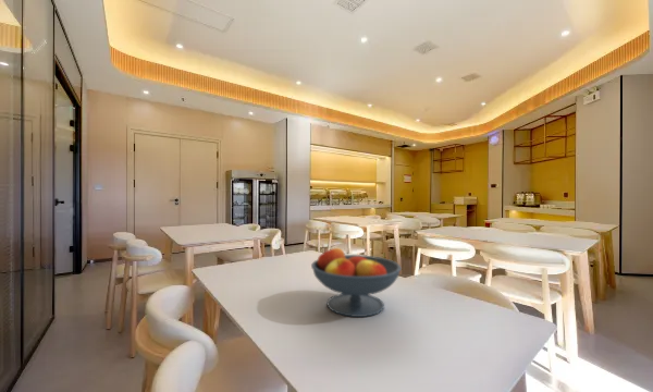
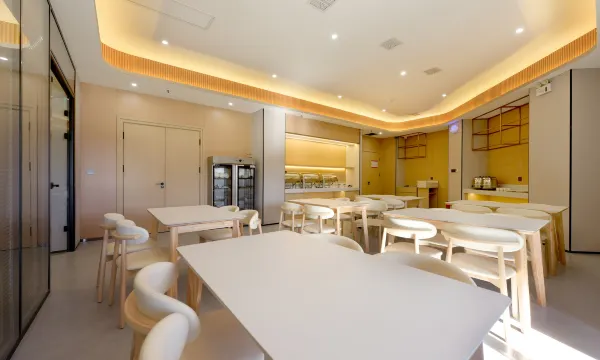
- fruit bowl [310,246,403,318]
